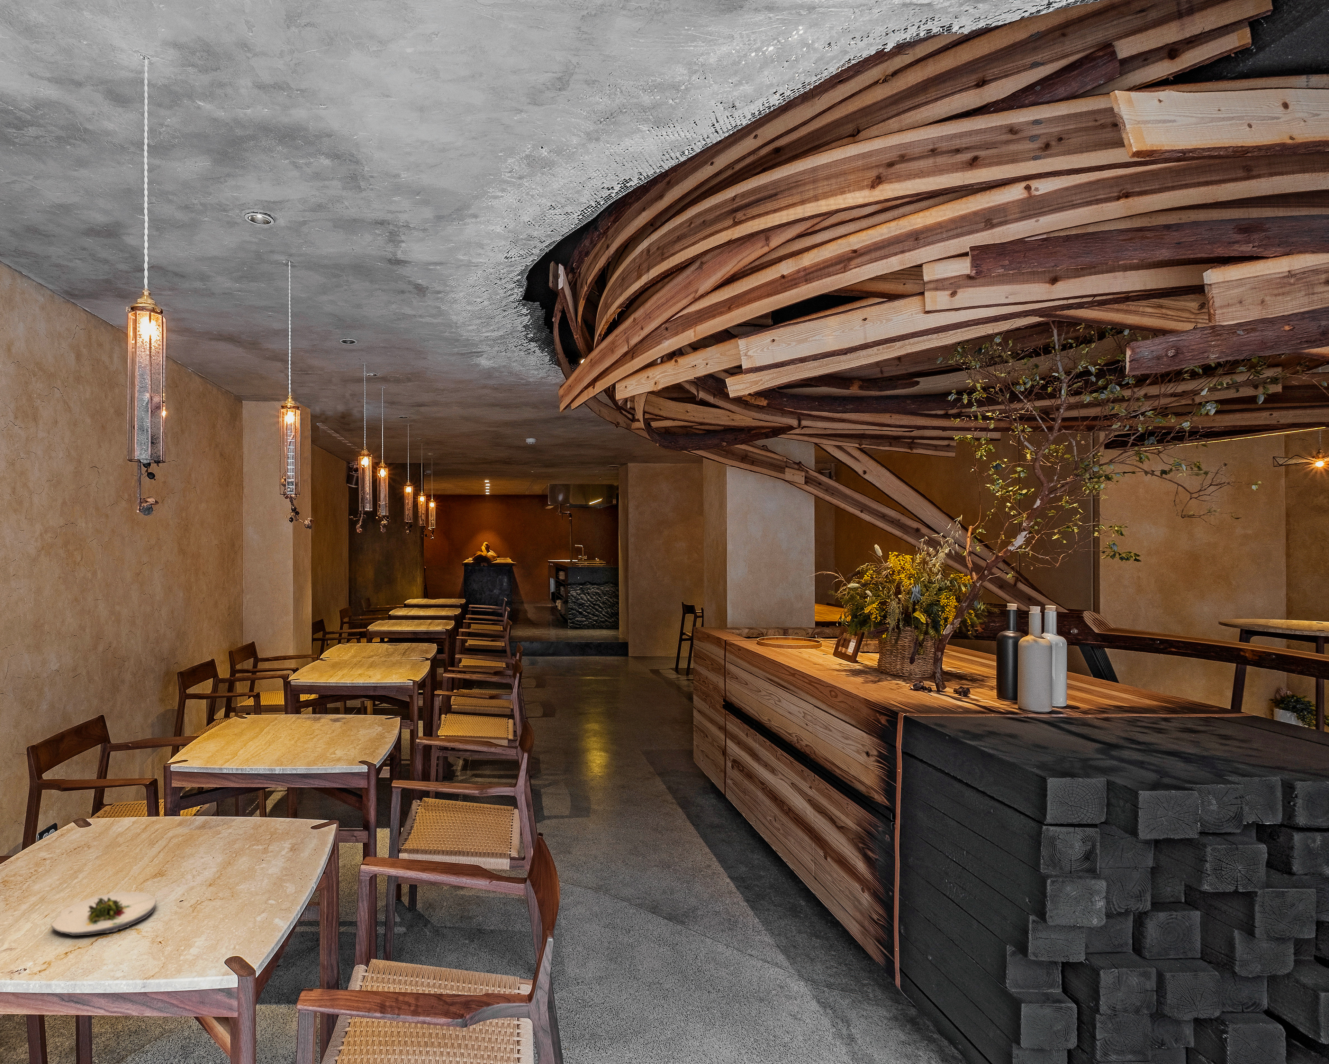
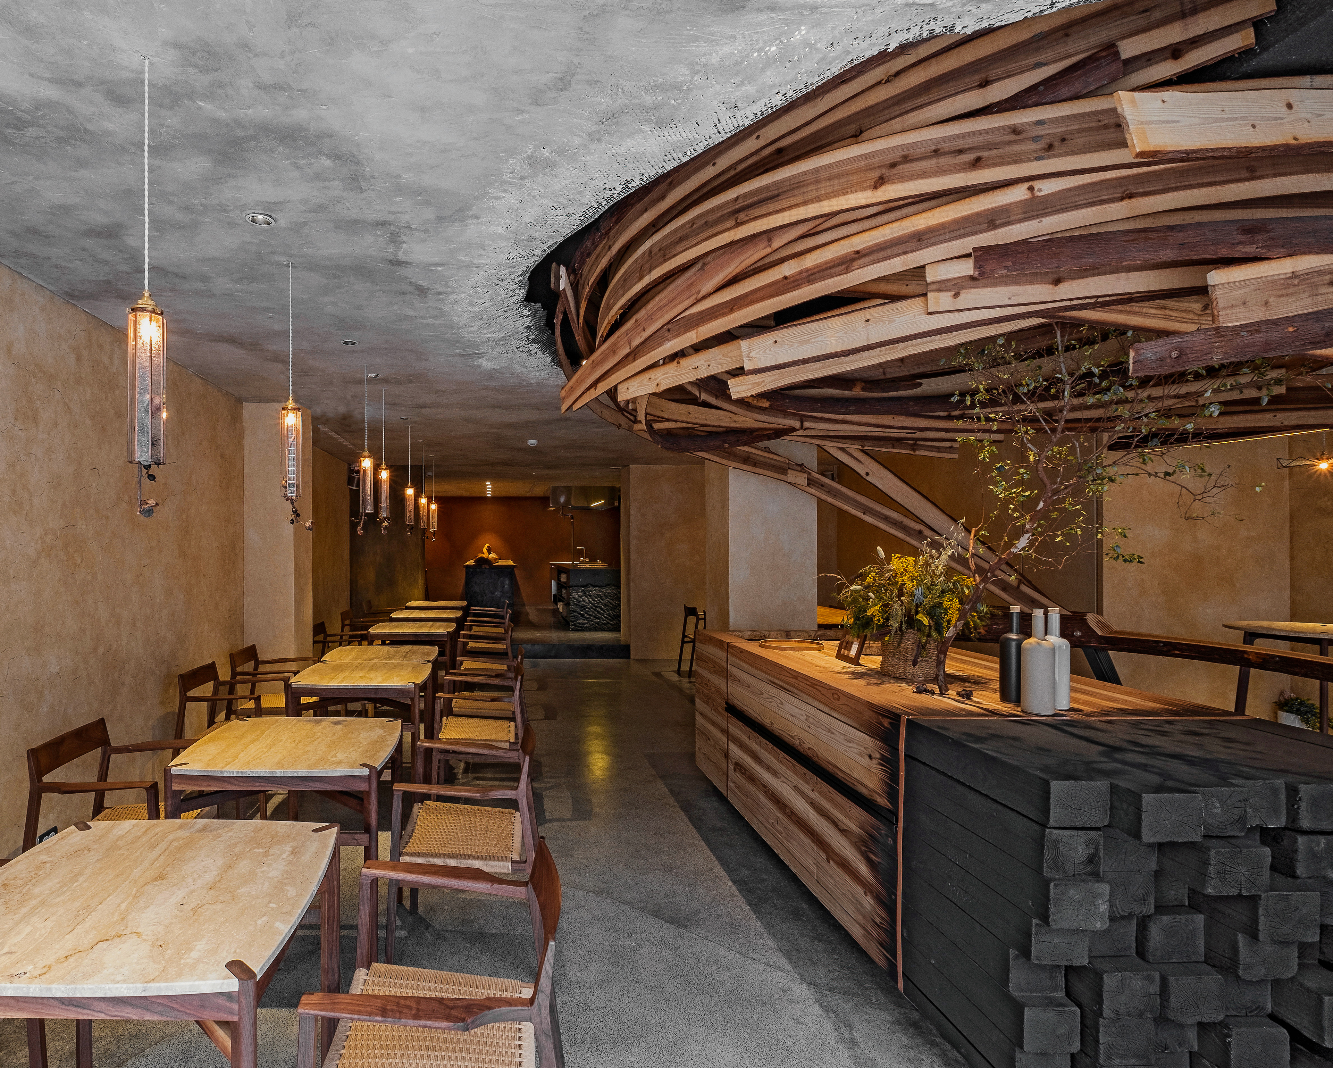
- salad plate [51,891,156,936]
